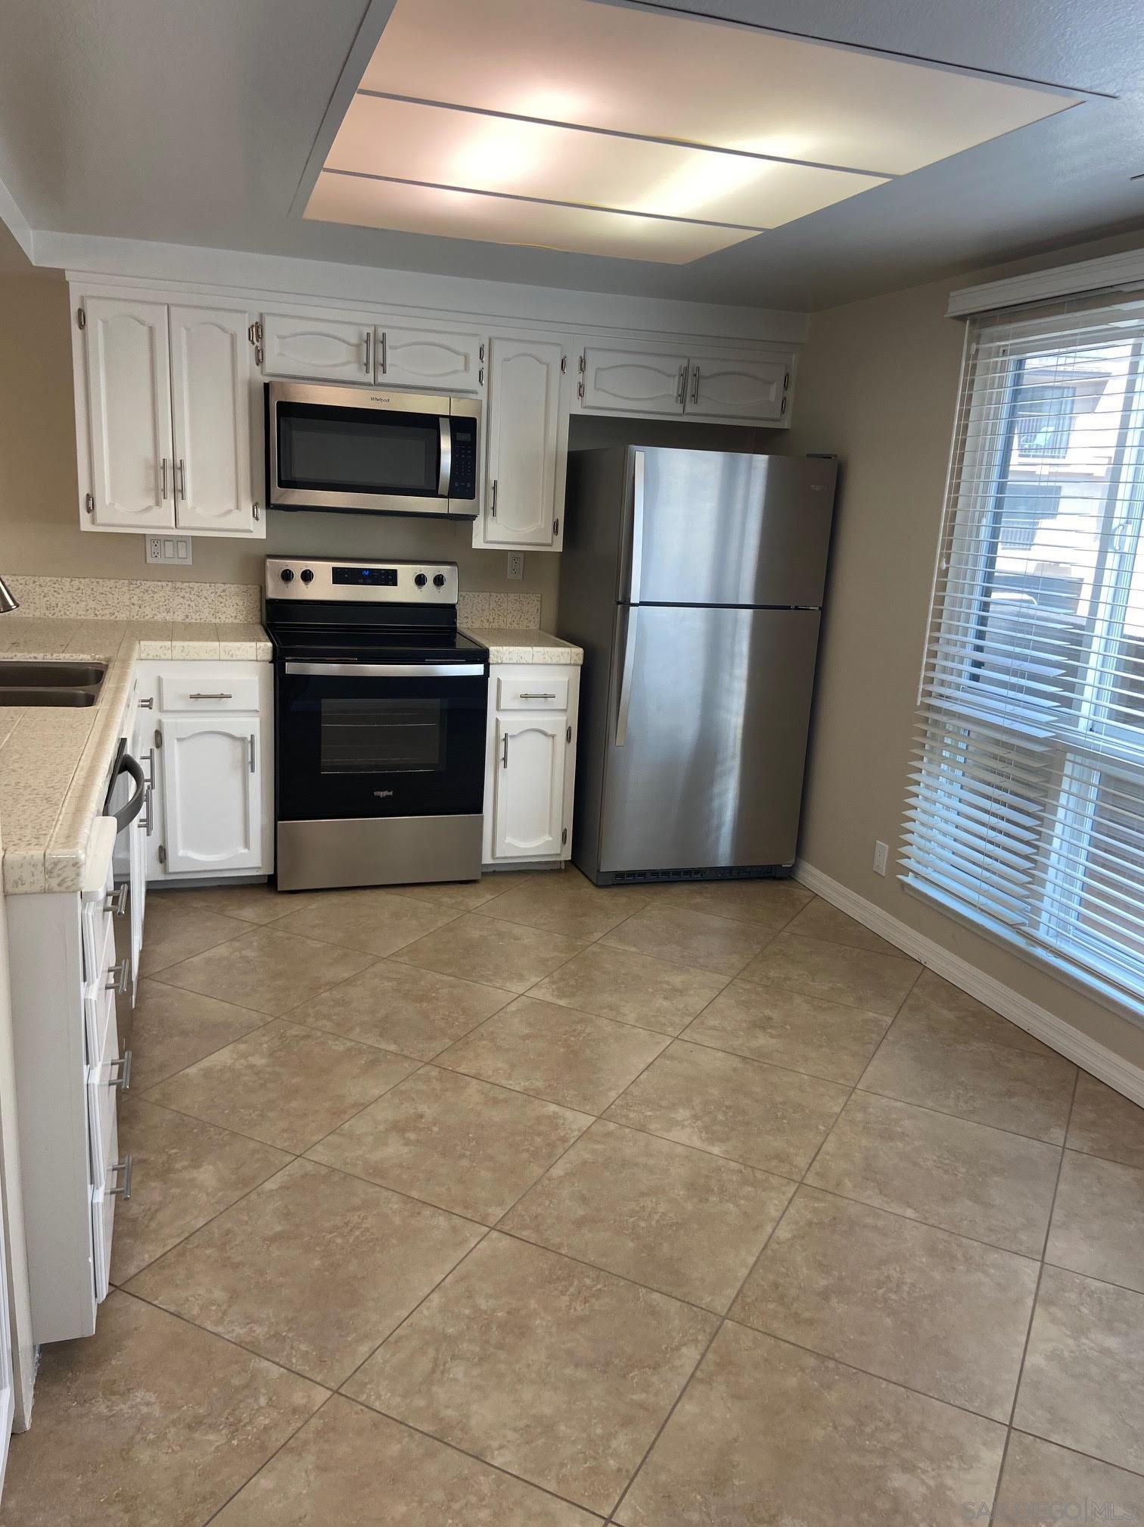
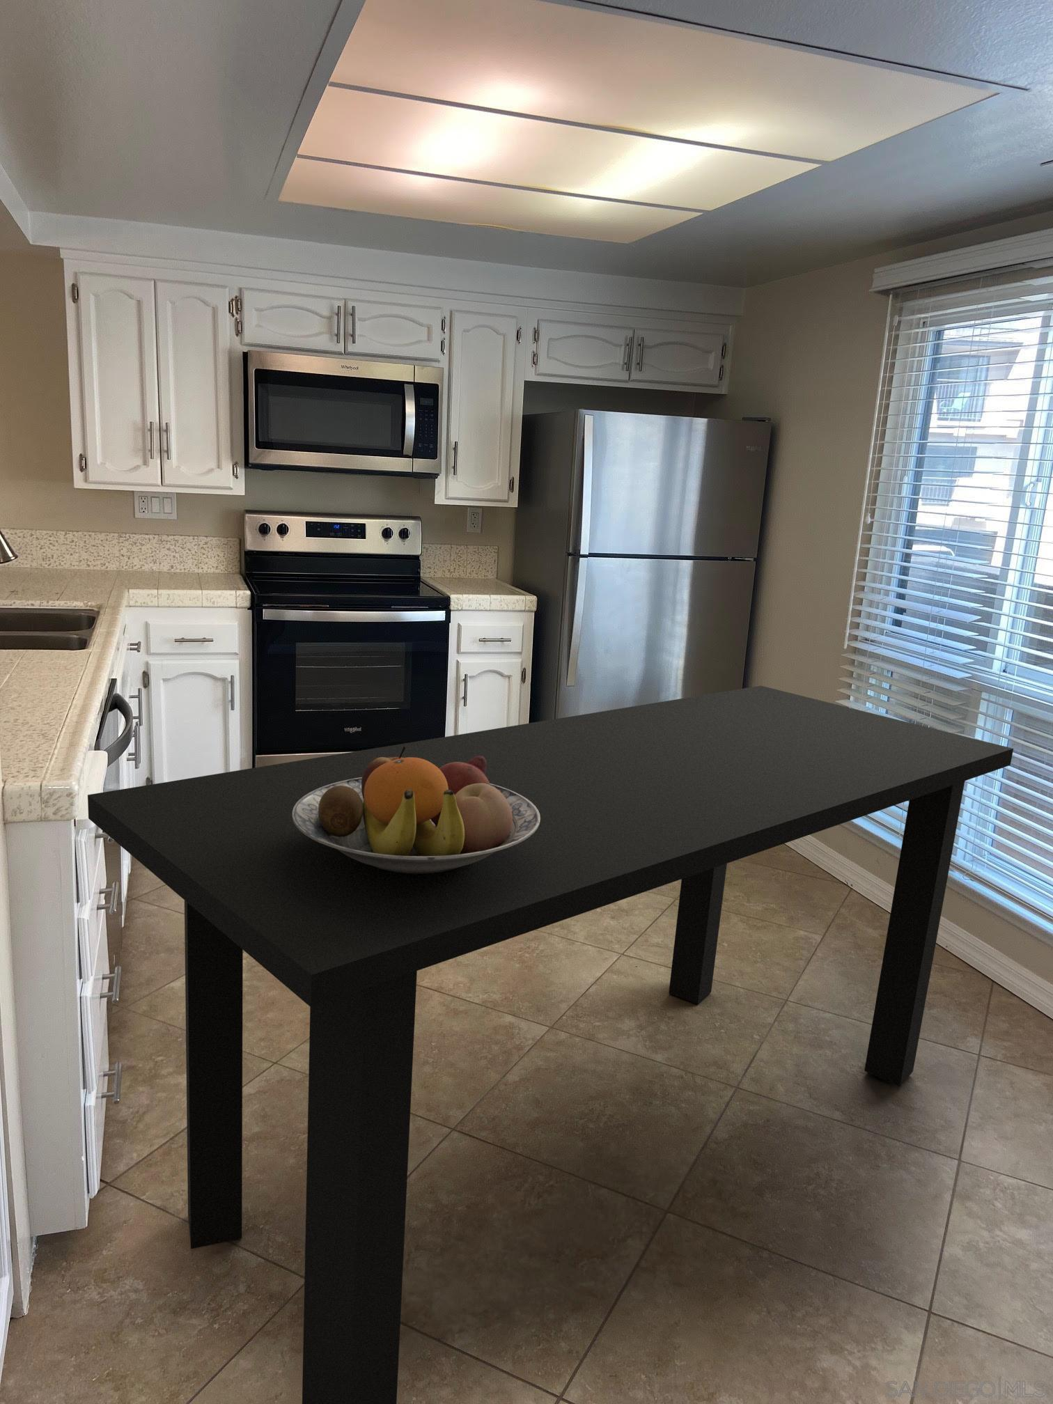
+ dining table [87,685,1014,1404]
+ fruit bowl [292,746,541,873]
